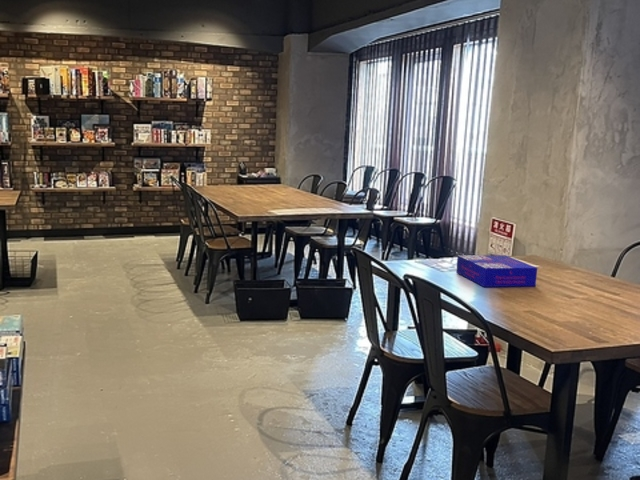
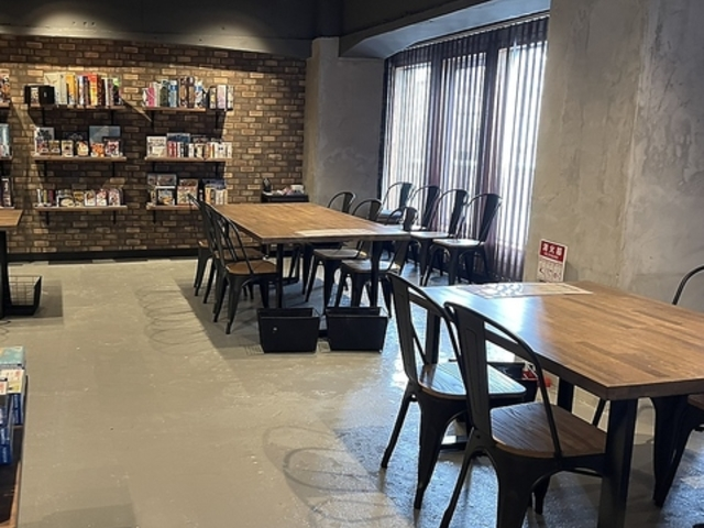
- board game [455,254,538,288]
